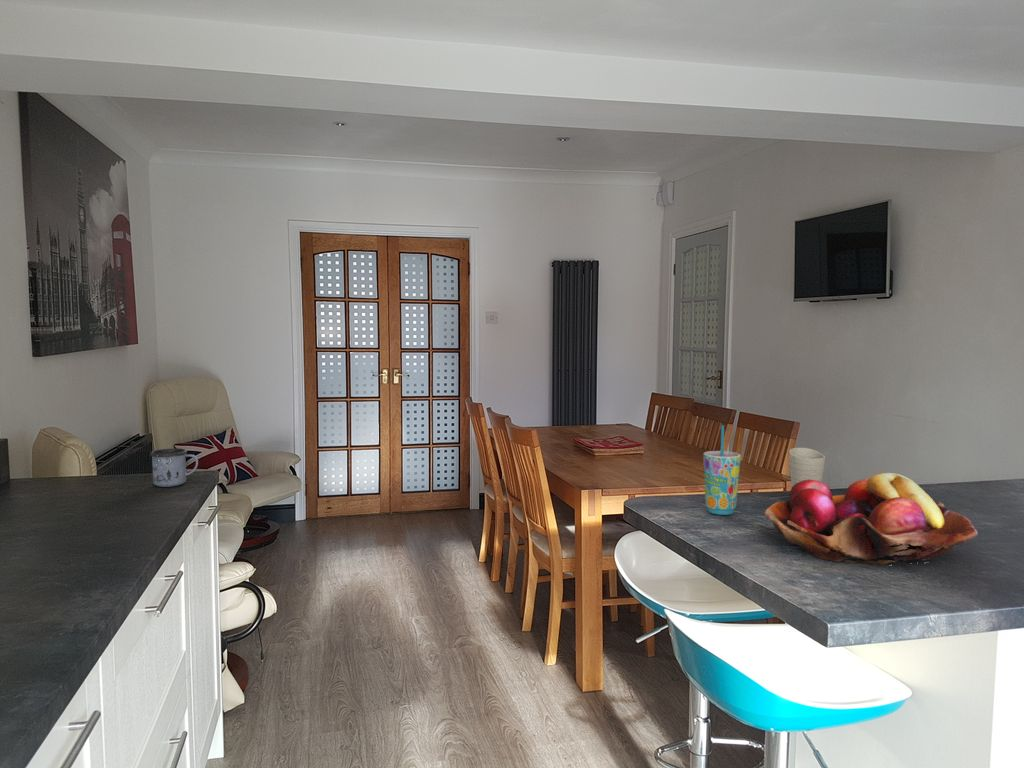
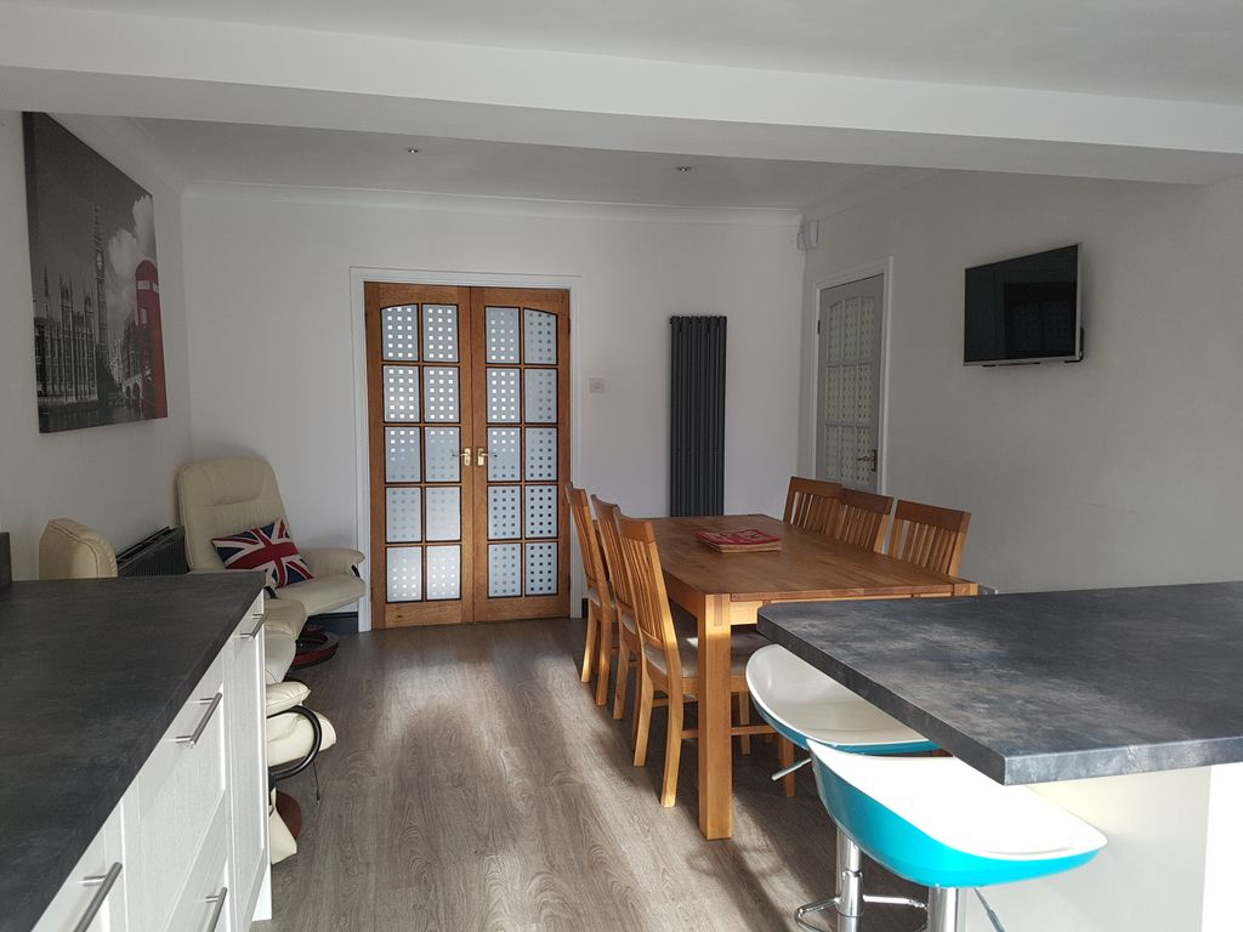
- mug [149,448,199,488]
- cup [703,424,742,516]
- fruit basket [764,472,979,566]
- cup [788,447,826,488]
